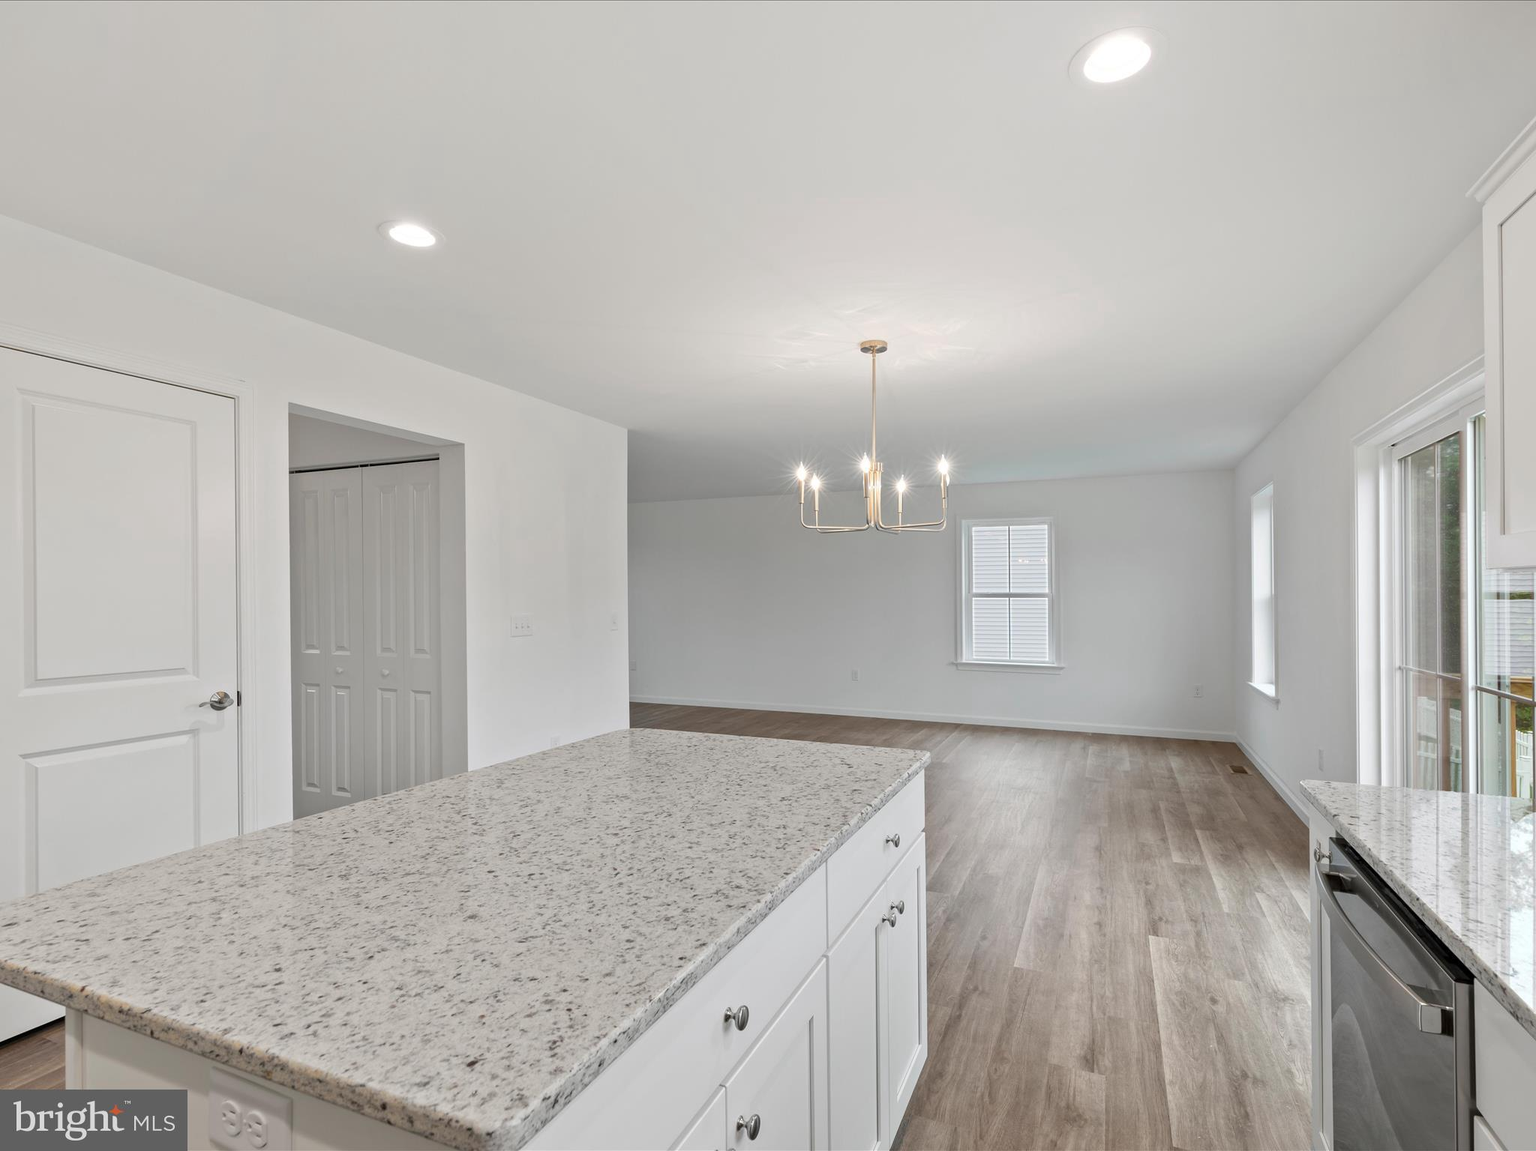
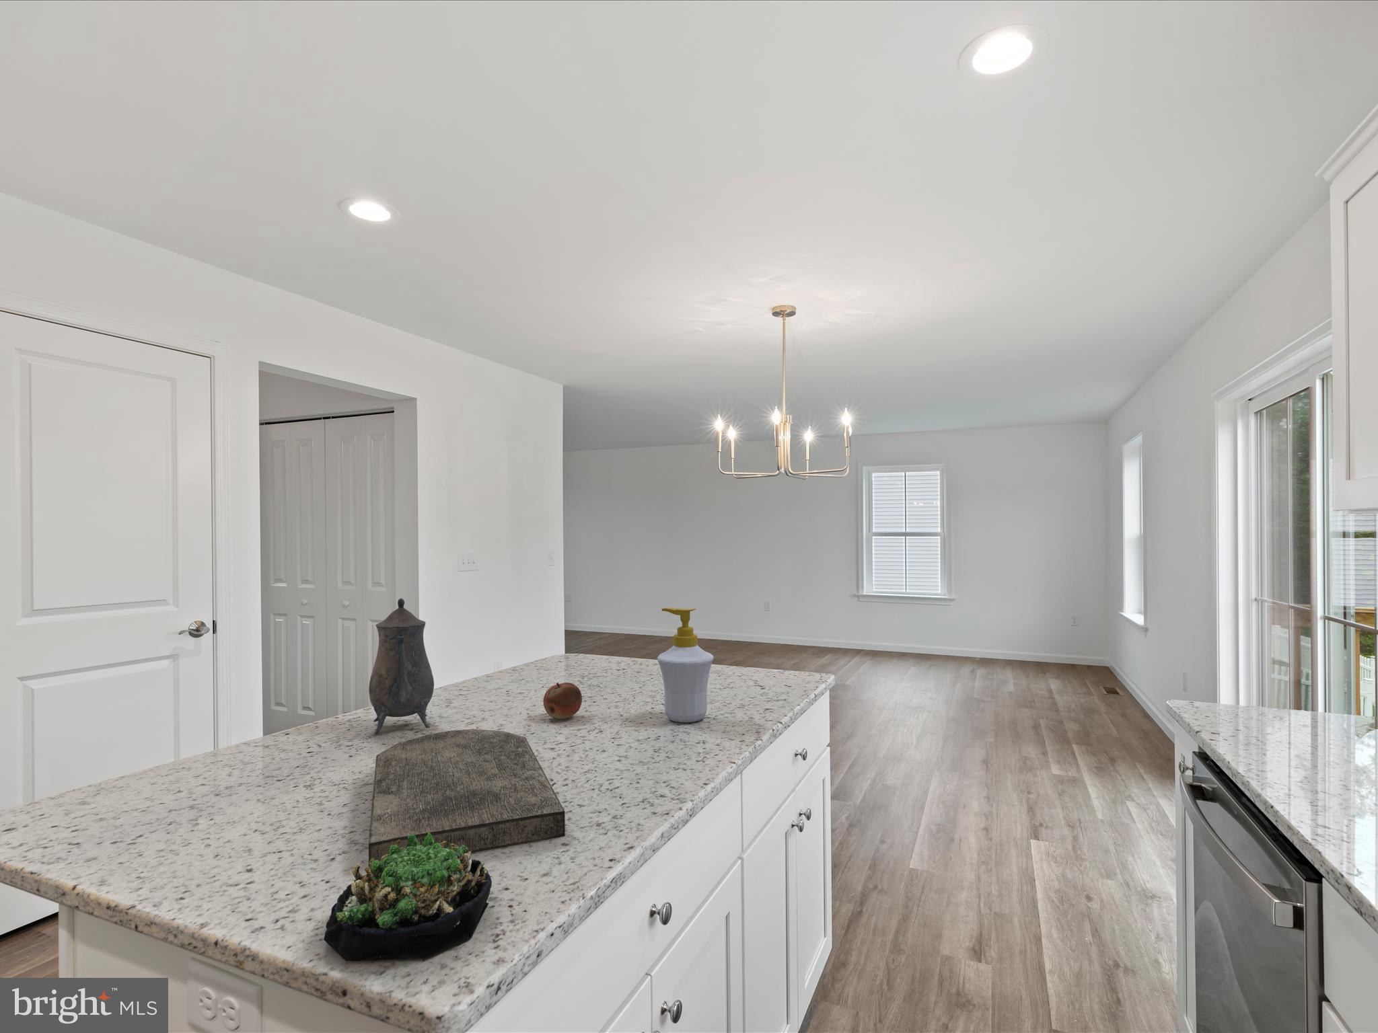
+ soap bottle [656,608,715,723]
+ cutting board [368,728,566,867]
+ fruit [543,681,583,720]
+ teapot [368,598,435,735]
+ succulent plant [323,832,493,961]
